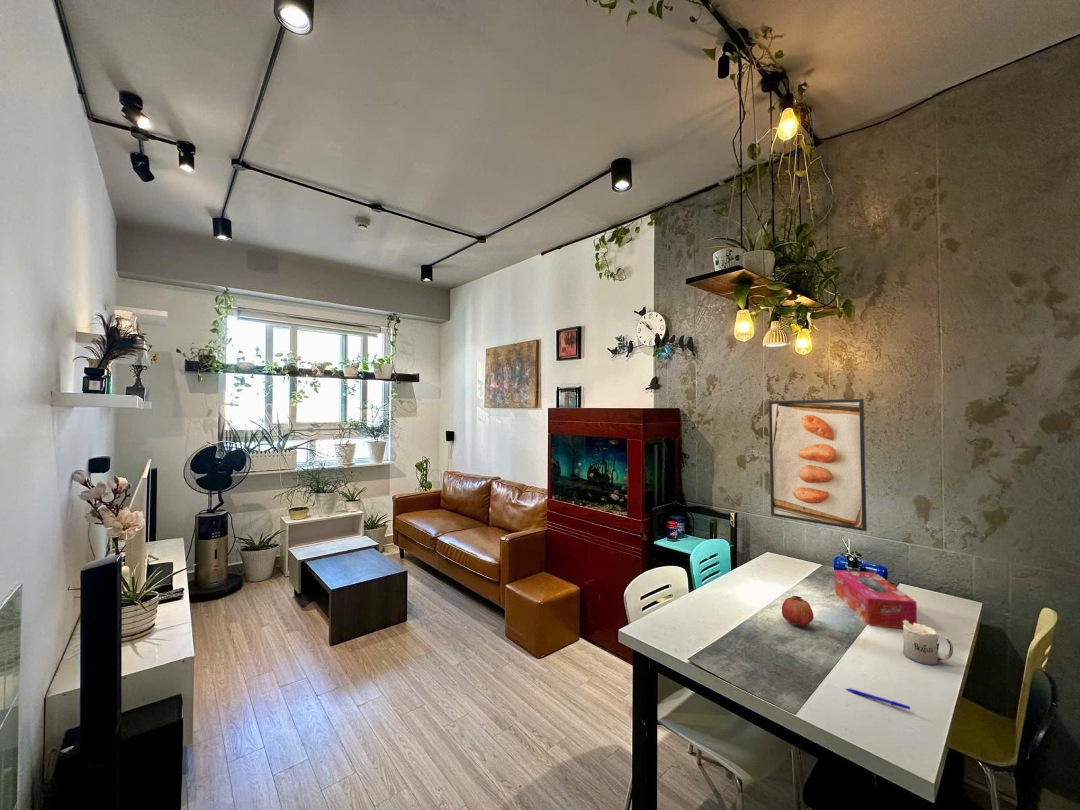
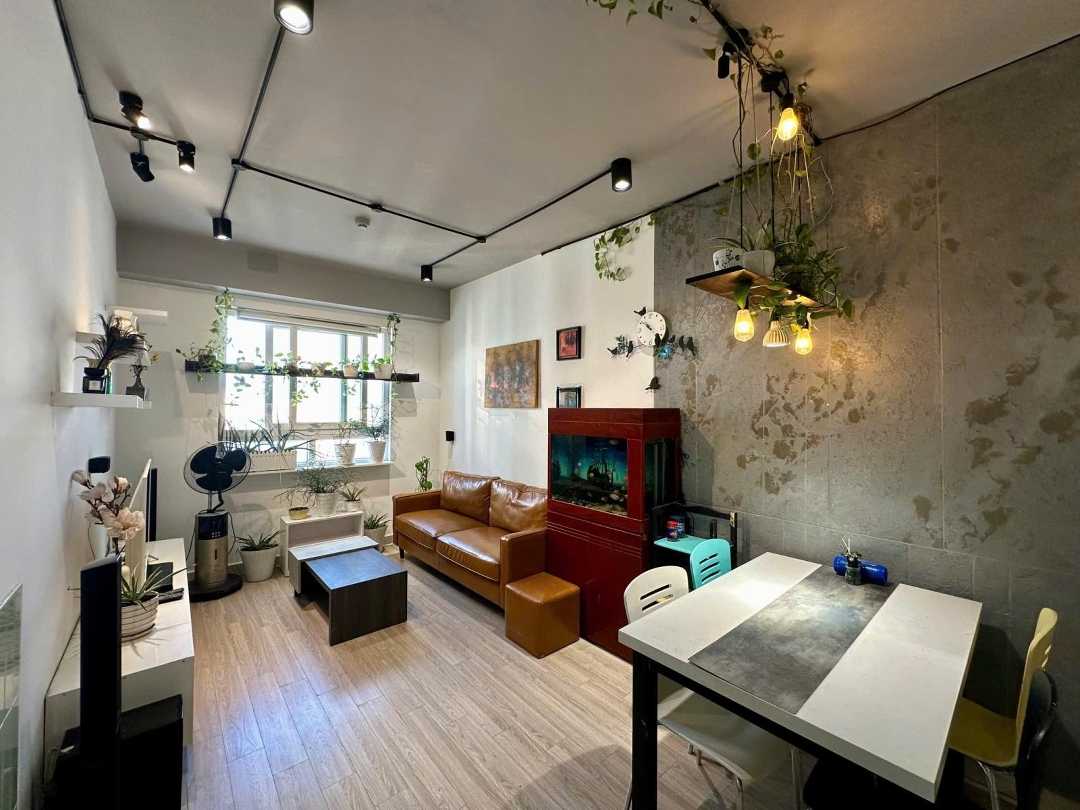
- tissue box [834,569,918,630]
- pen [846,688,911,711]
- mug [902,620,954,665]
- fruit [781,595,815,627]
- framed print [768,398,868,532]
